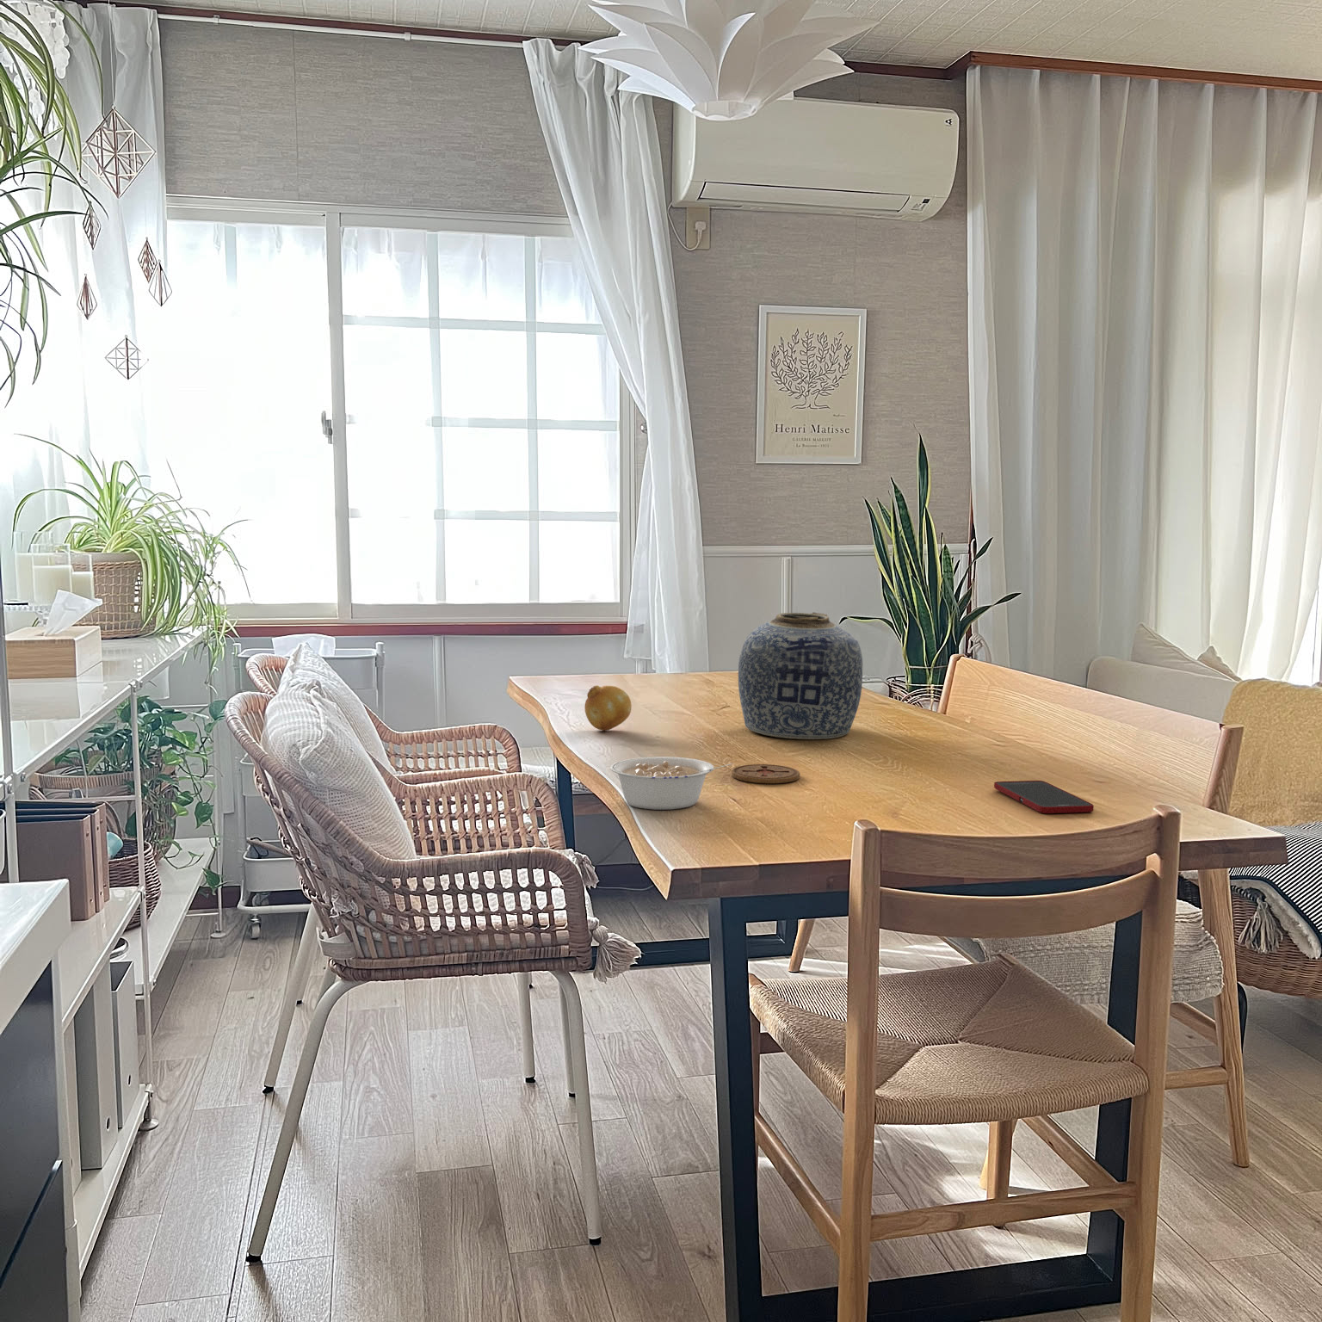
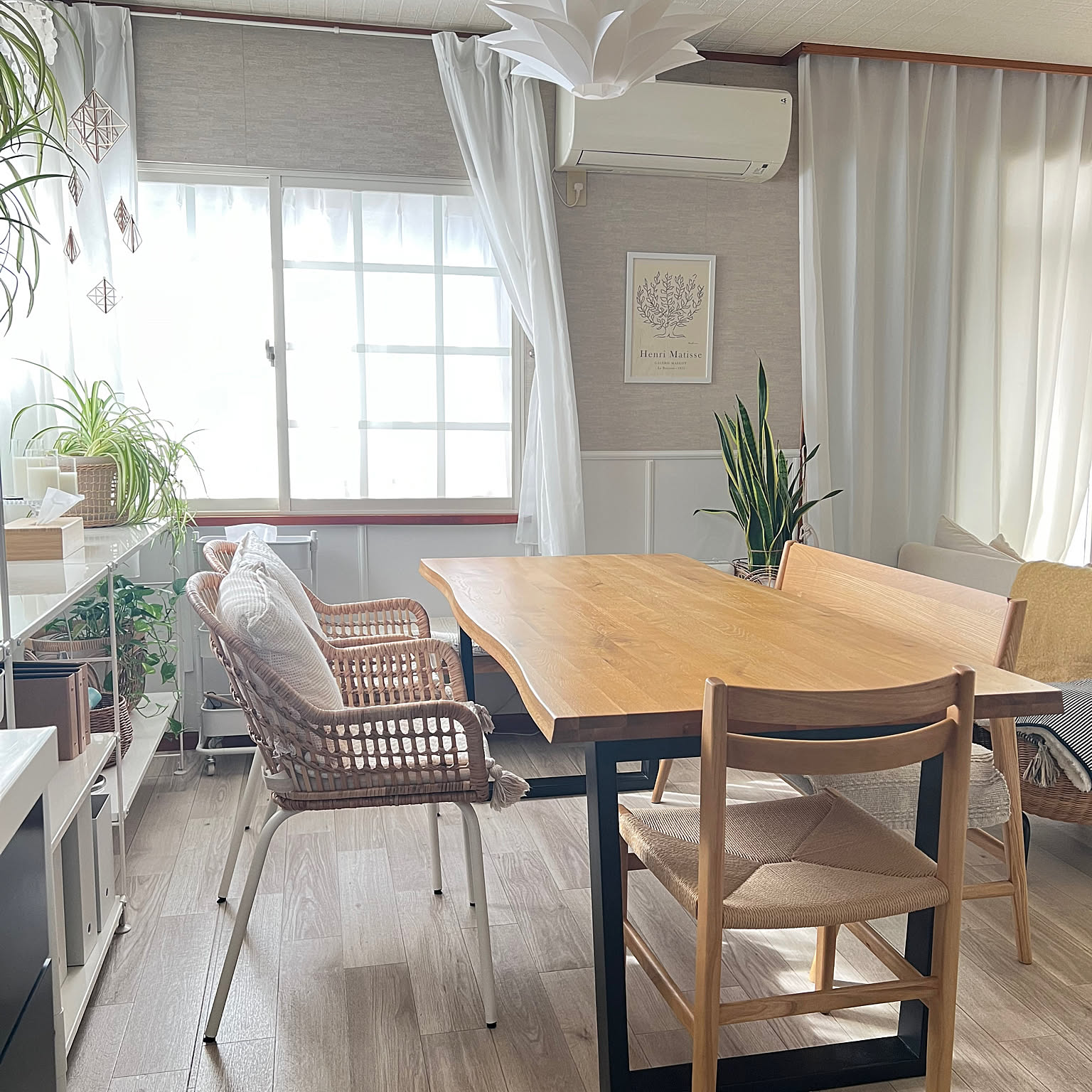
- cell phone [993,780,1094,815]
- legume [609,755,734,811]
- coaster [731,764,800,784]
- fruit [584,685,633,731]
- vase [737,611,863,741]
